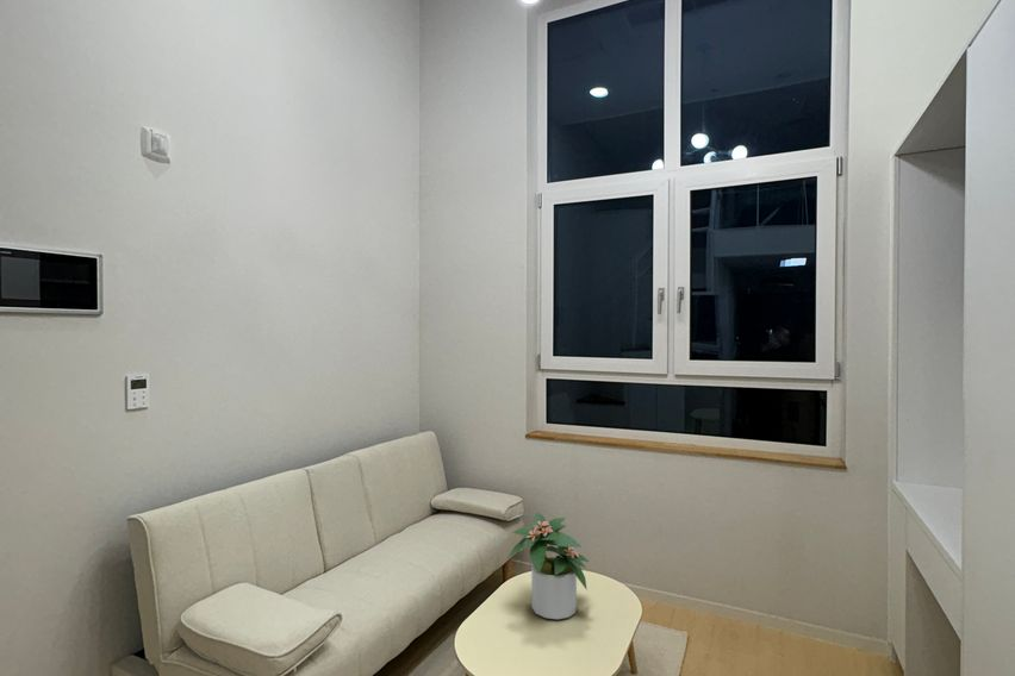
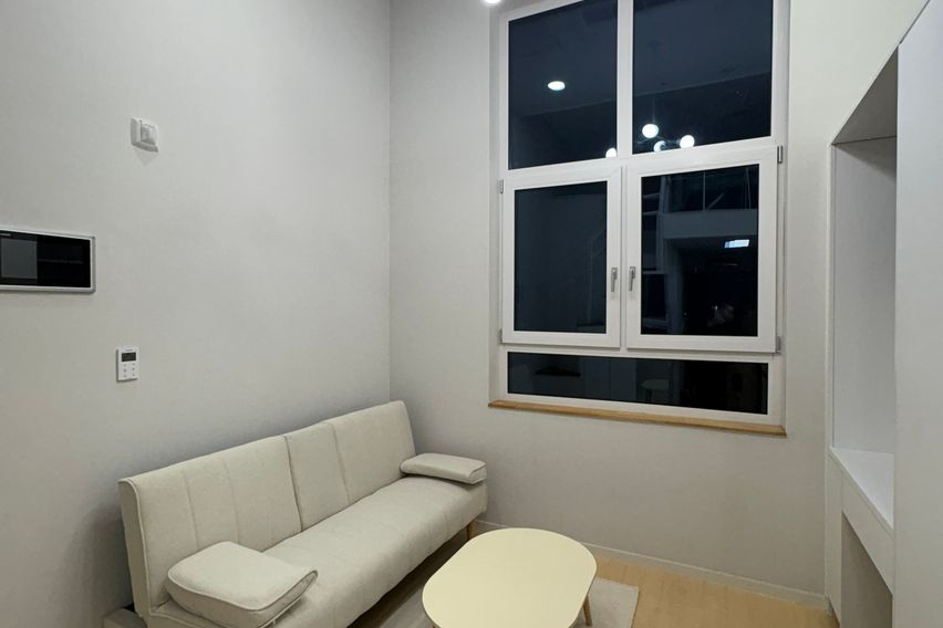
- potted plant [506,512,590,620]
